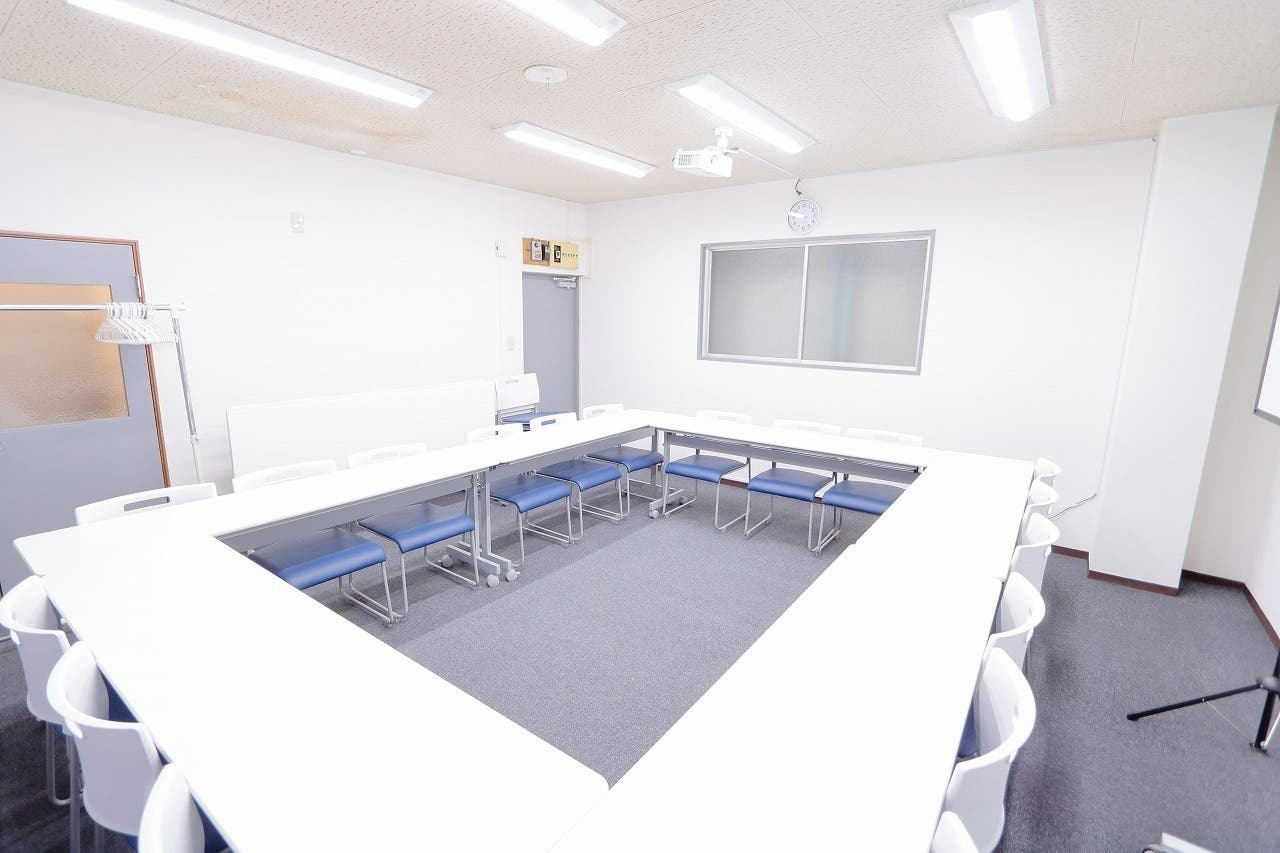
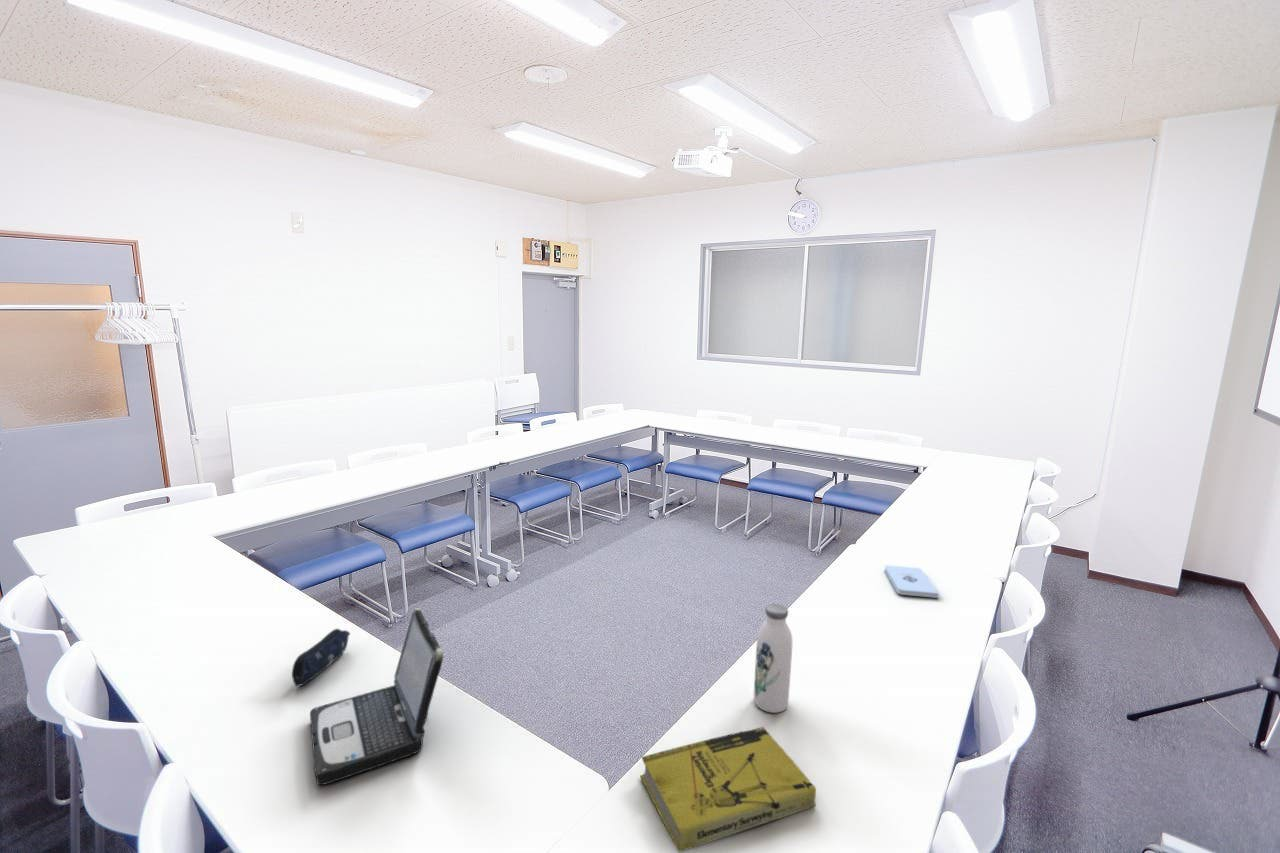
+ book [639,726,817,853]
+ water bottle [753,603,793,714]
+ notepad [883,564,940,599]
+ pencil case [291,628,351,687]
+ laptop [309,607,444,786]
